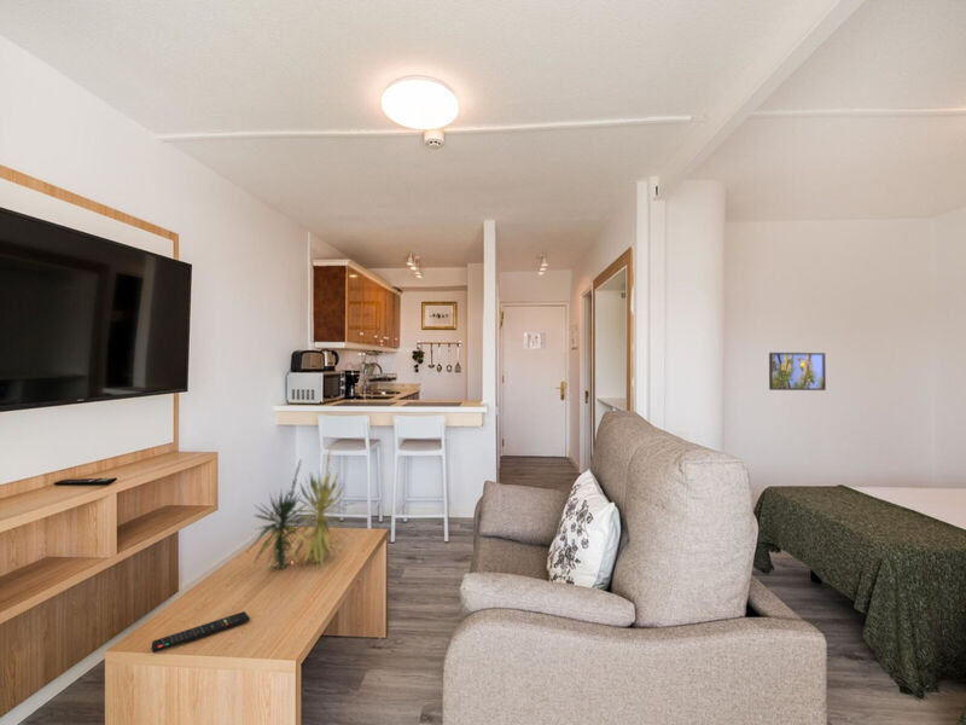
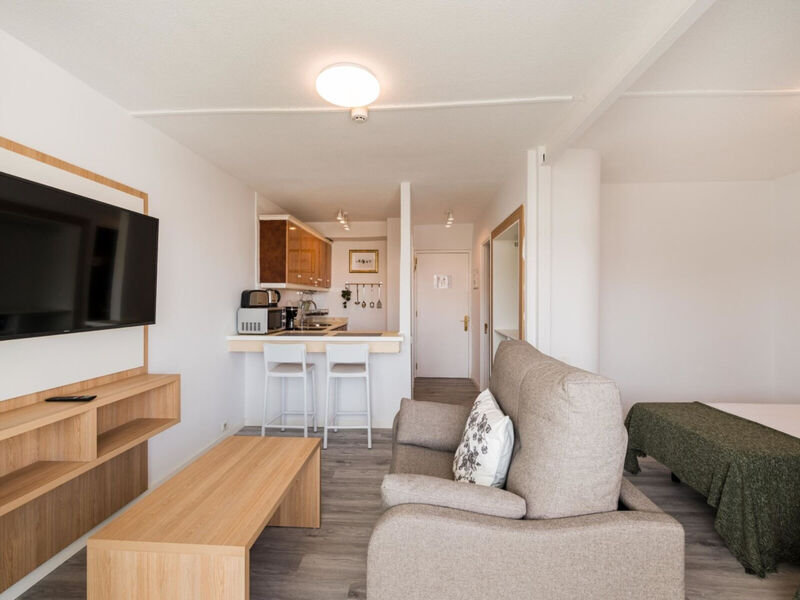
- plant [246,447,357,573]
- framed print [768,352,827,392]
- remote control [151,610,251,654]
